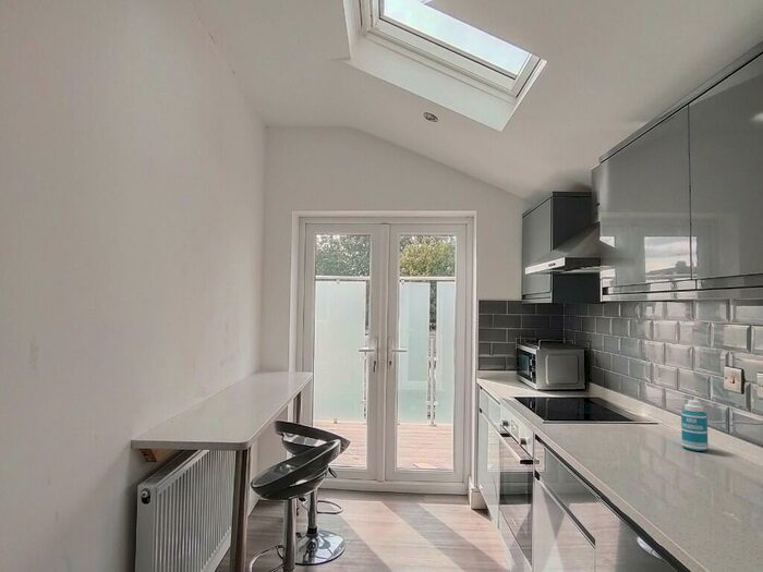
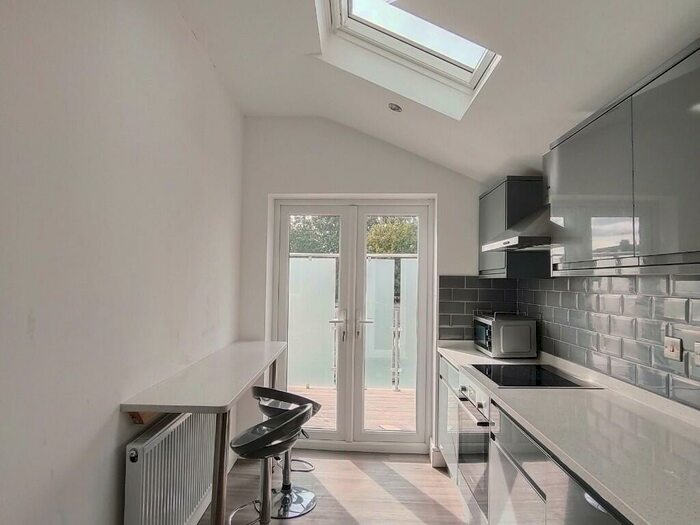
- bottle [680,399,708,452]
